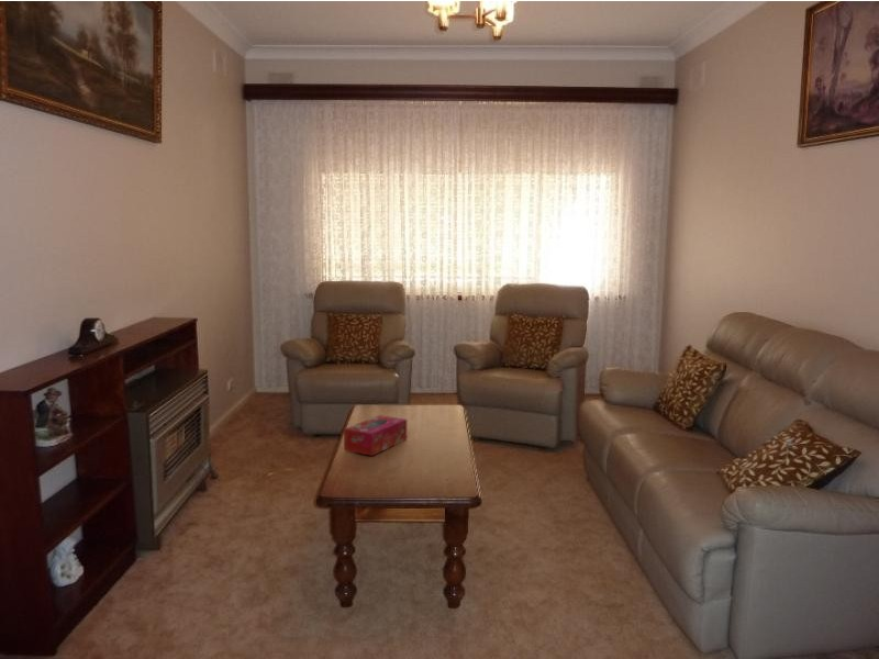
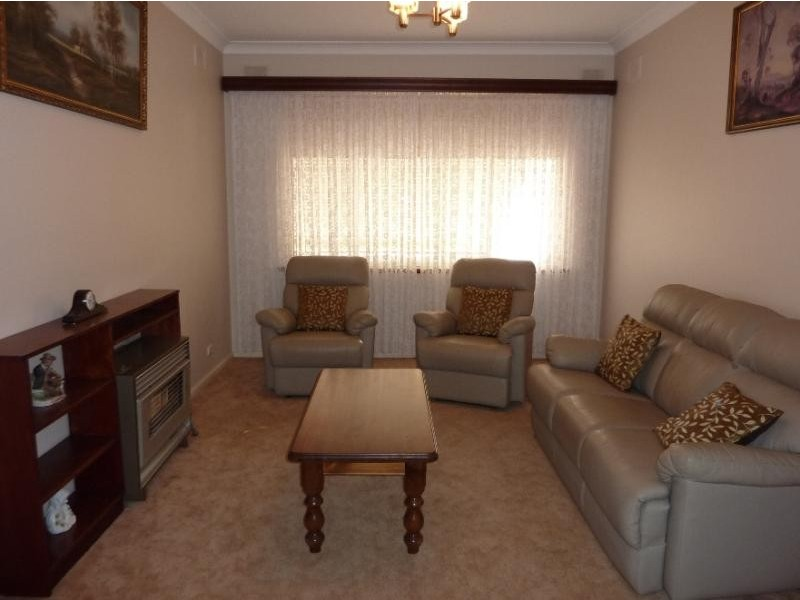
- tissue box [343,414,408,457]
